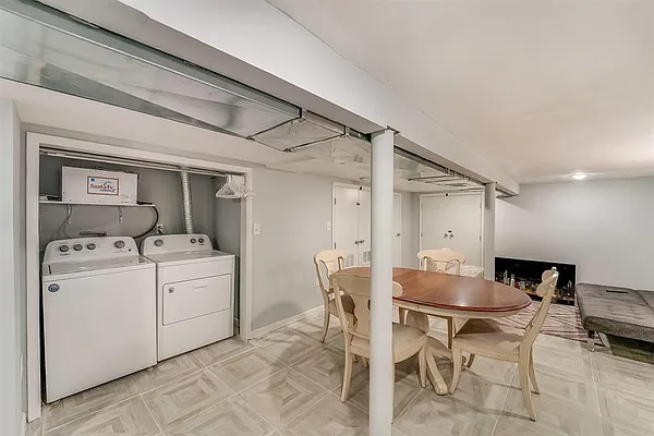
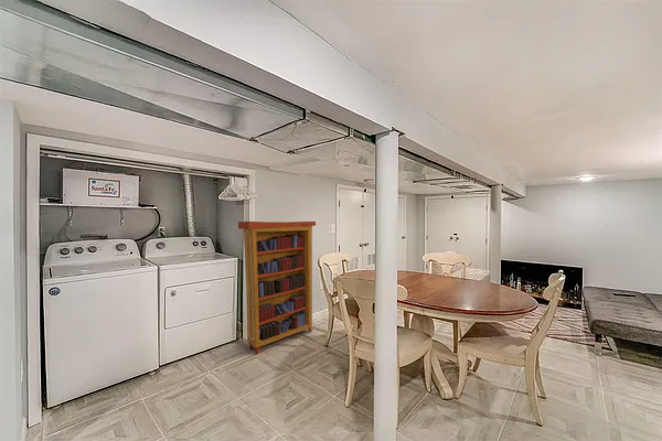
+ bookcase [237,220,317,355]
